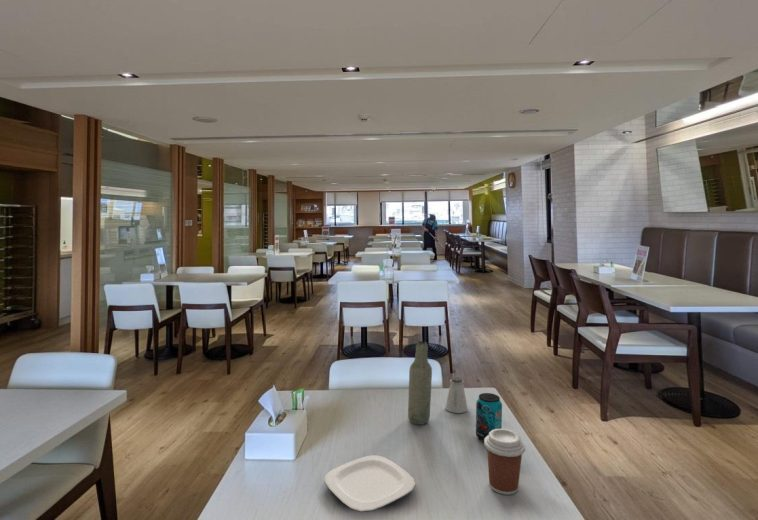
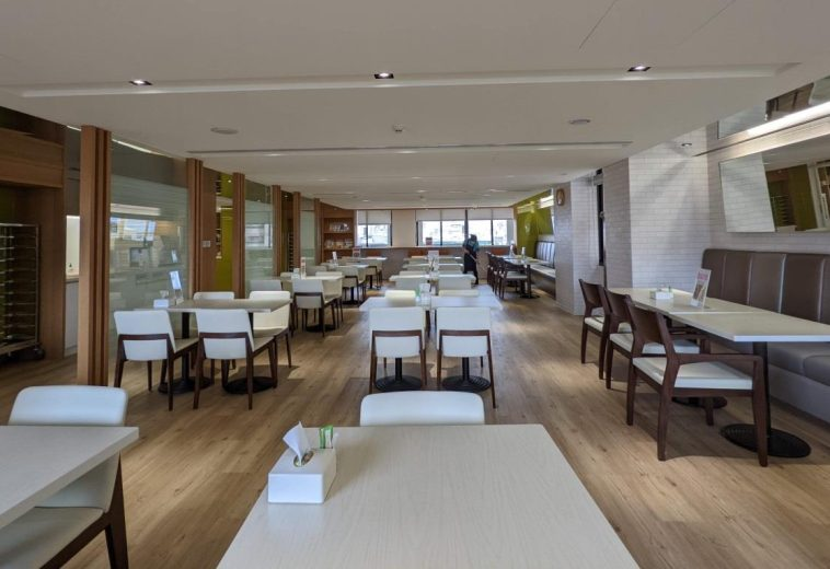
- saltshaker [444,376,469,414]
- bottle [407,340,433,425]
- beverage can [475,392,503,443]
- coffee cup [483,428,526,496]
- plate [324,454,417,513]
